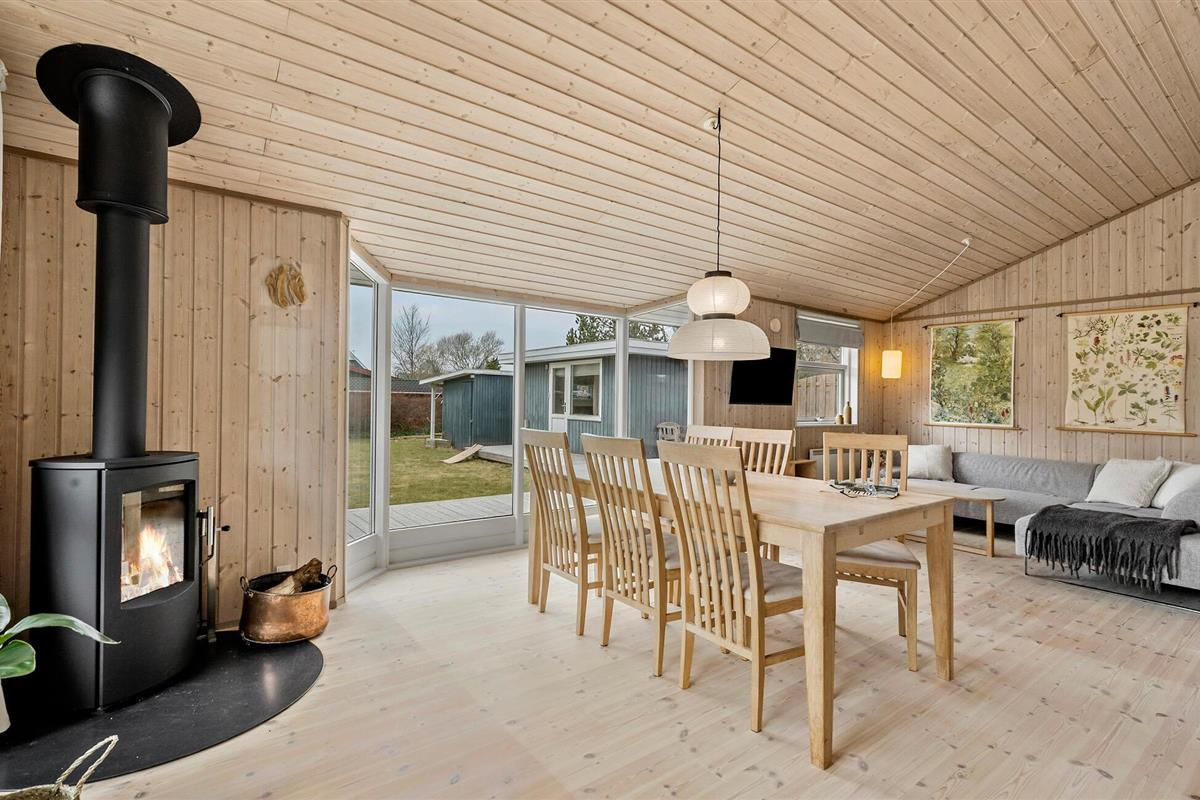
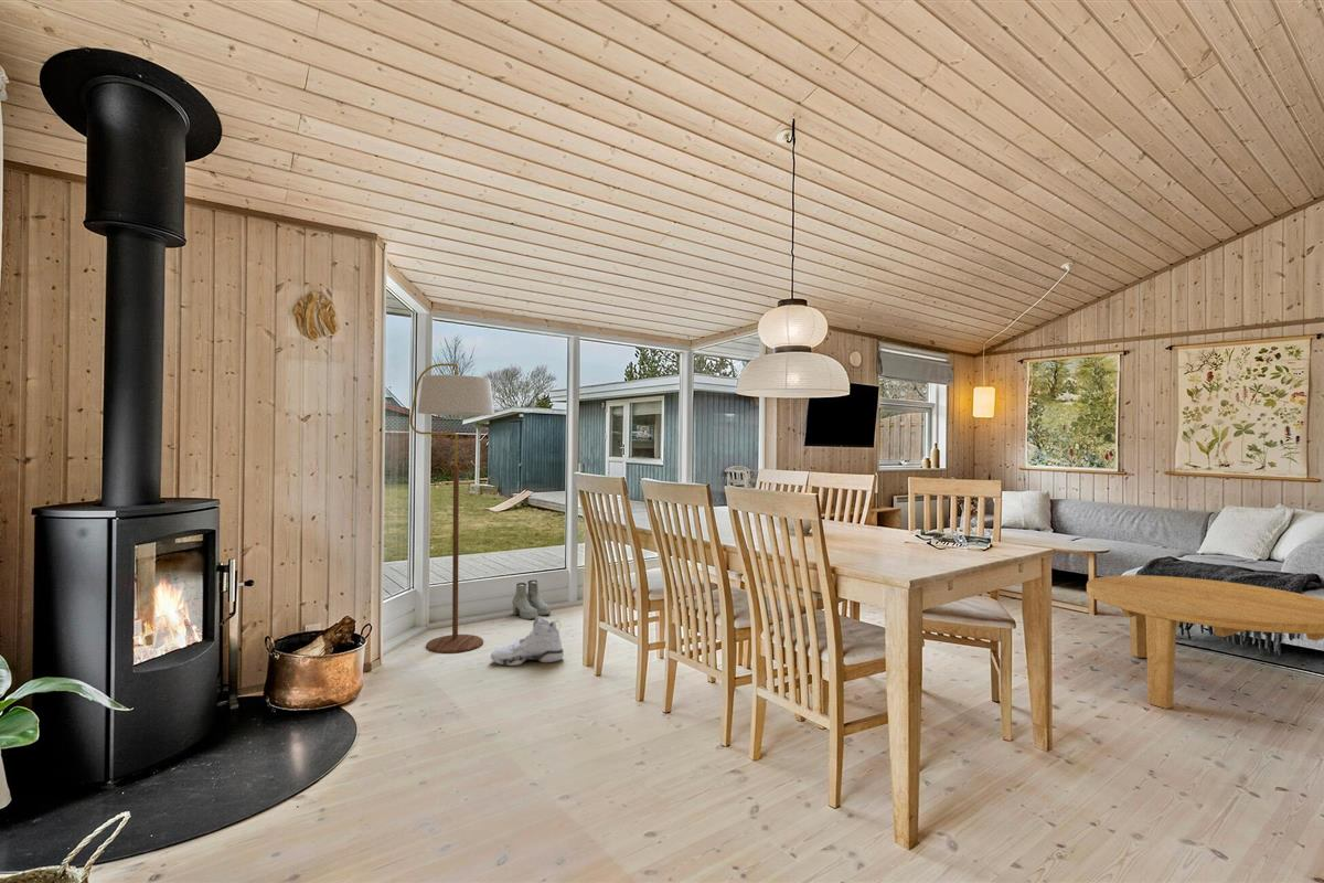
+ boots [511,579,552,620]
+ sneaker [490,616,565,667]
+ coffee table [1086,574,1324,710]
+ floor lamp [409,363,495,653]
